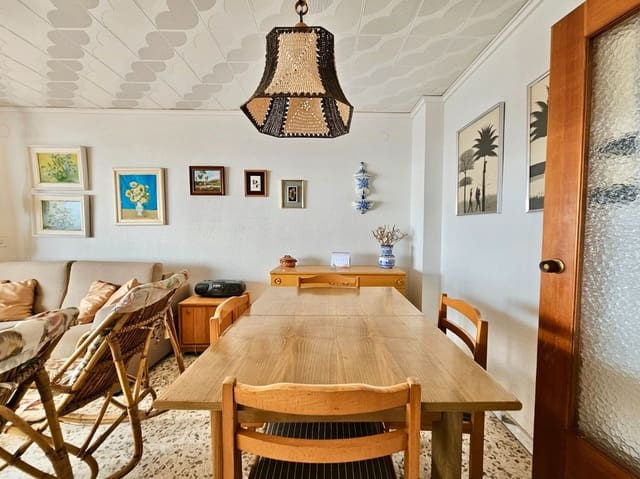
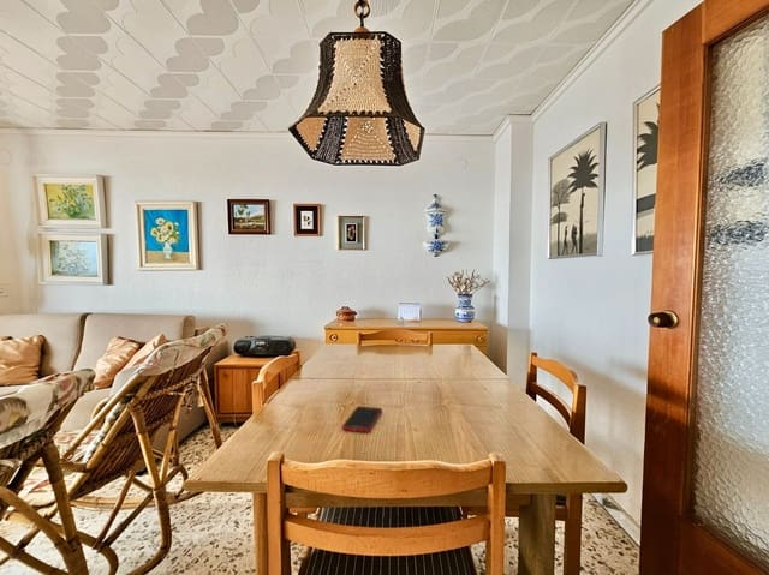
+ cell phone [341,405,383,433]
